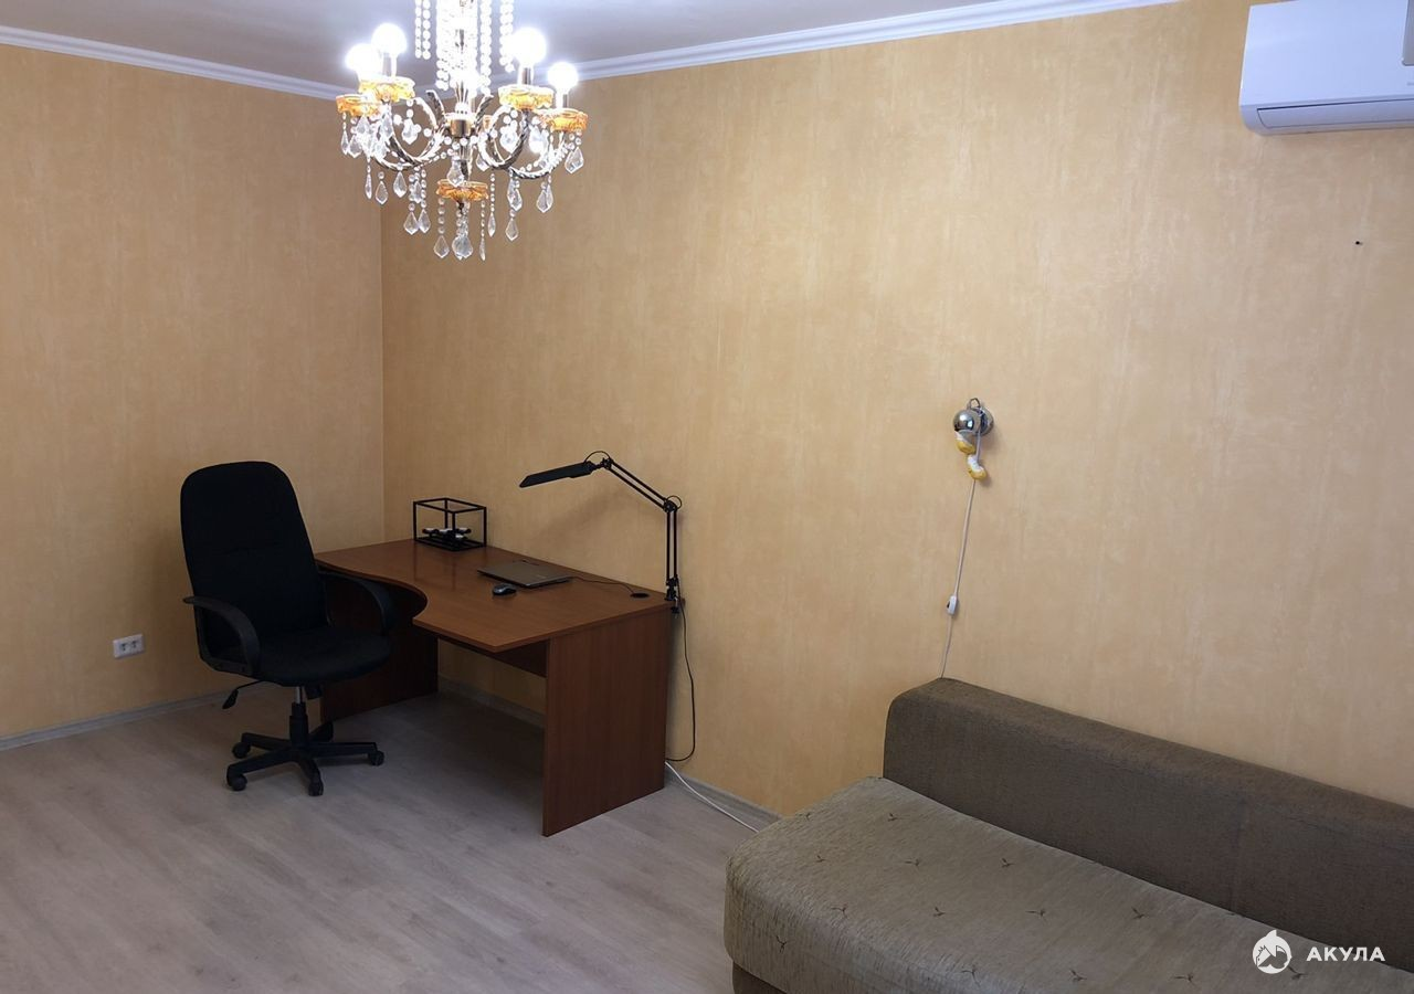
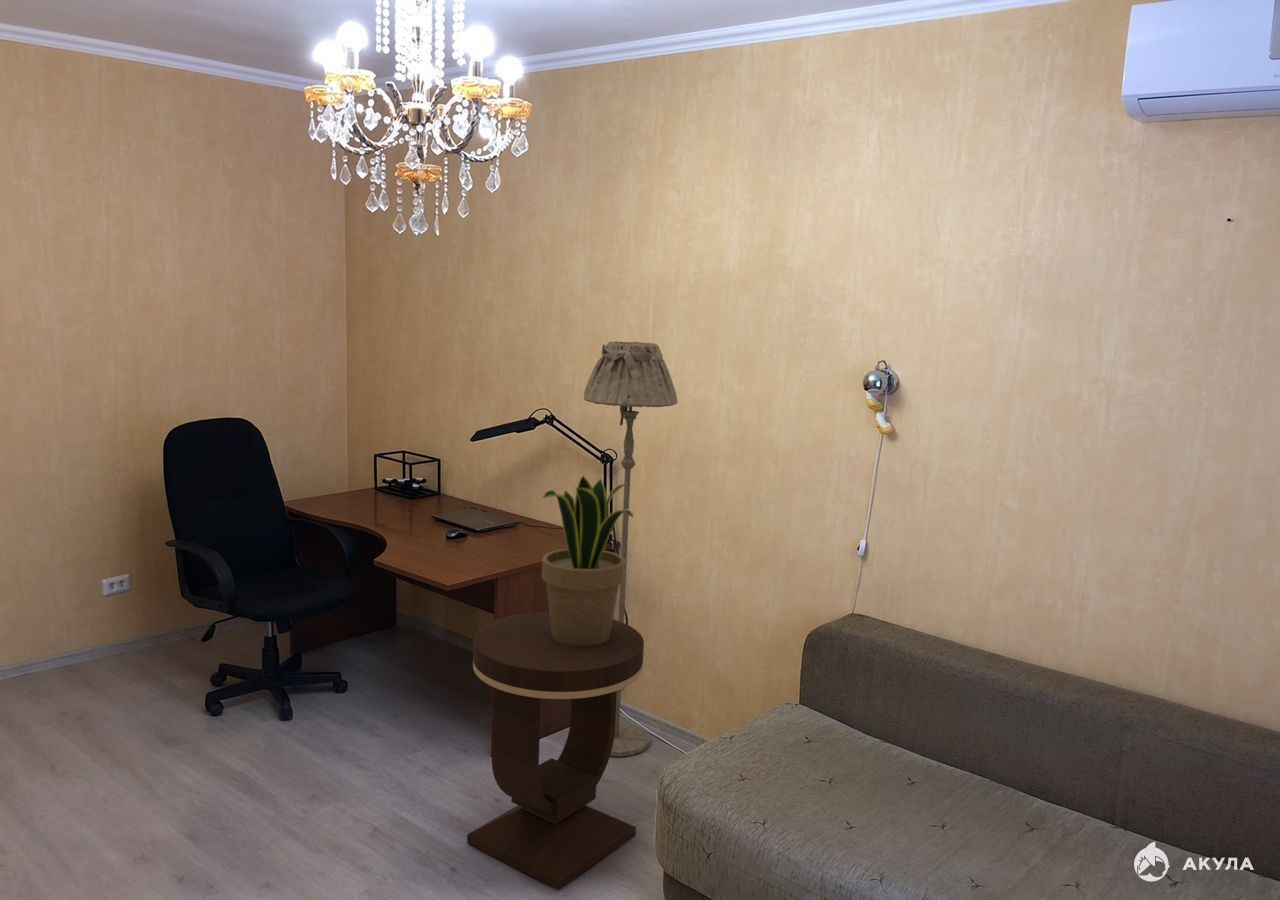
+ floor lamp [583,340,678,758]
+ potted plant [541,475,634,646]
+ side table [466,610,645,891]
